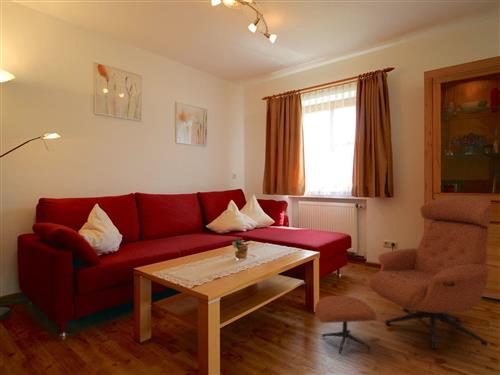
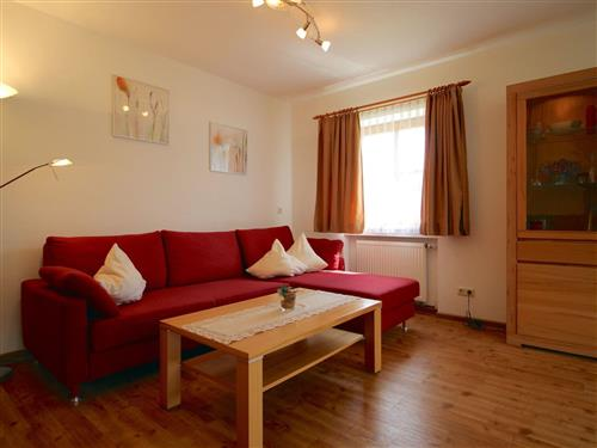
- armchair [314,195,492,355]
